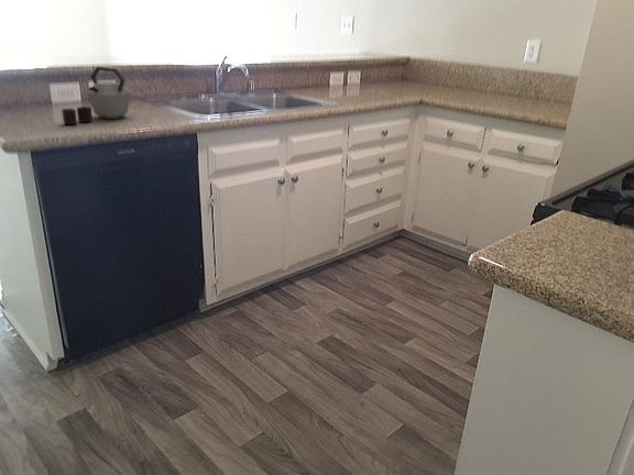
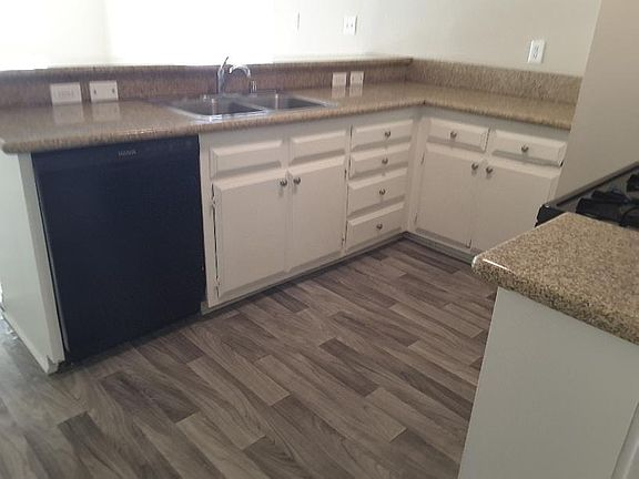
- kettle [61,66,132,125]
